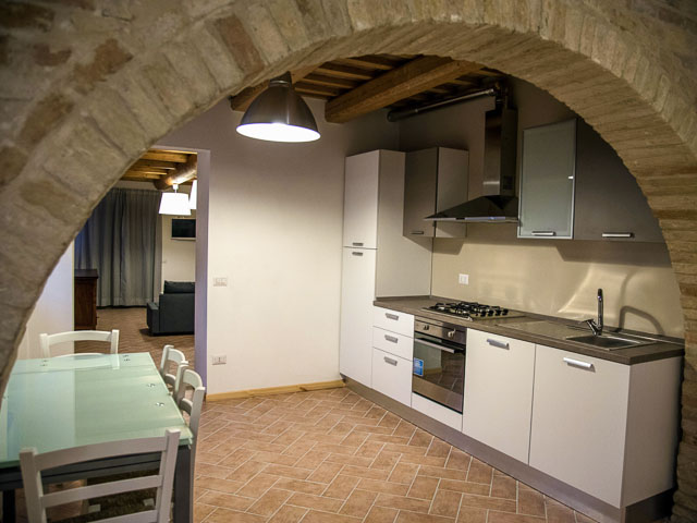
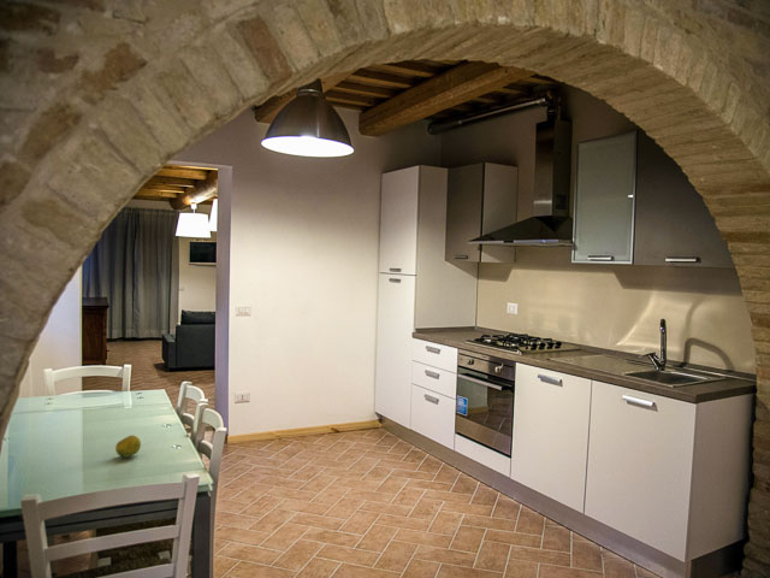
+ fruit [114,435,142,459]
